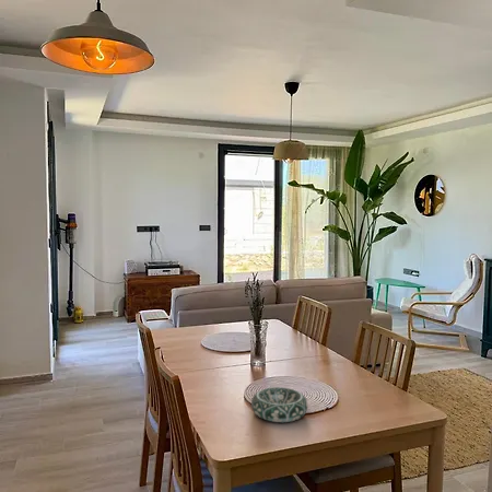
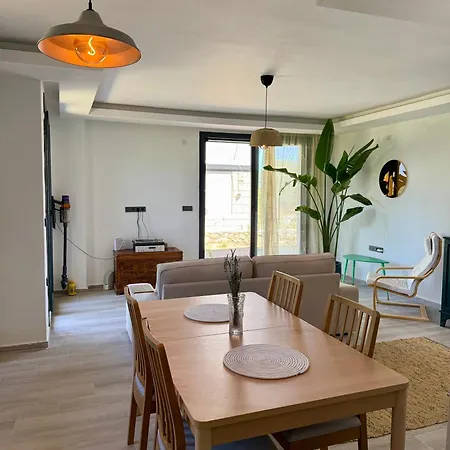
- decorative bowl [250,386,308,423]
